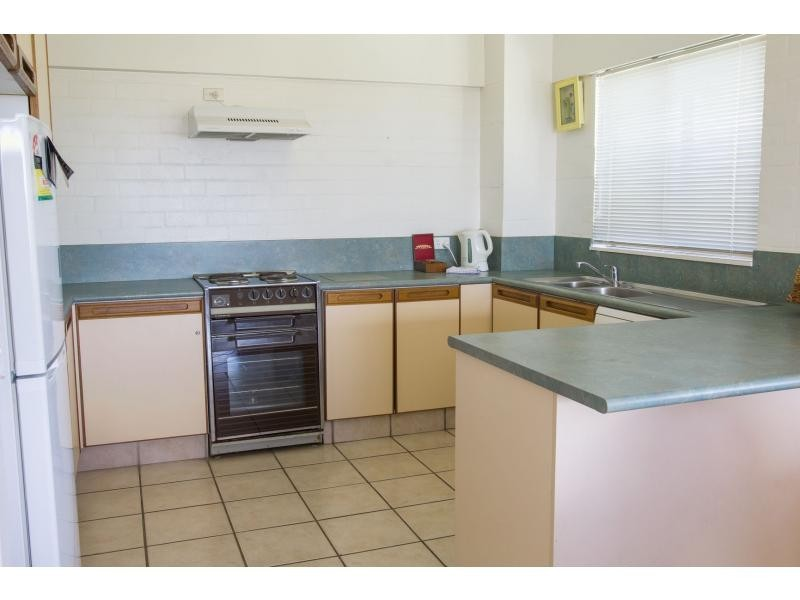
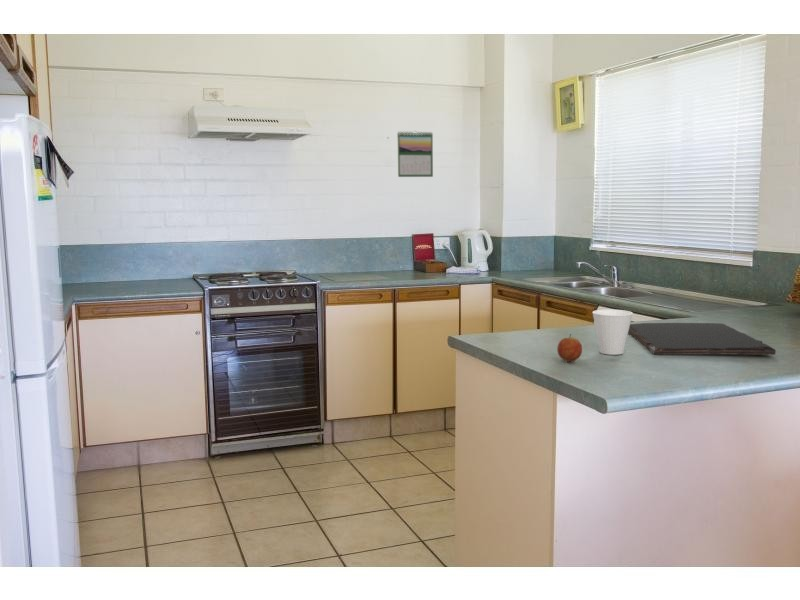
+ fruit [556,333,583,363]
+ calendar [396,130,434,178]
+ cup [591,308,634,356]
+ cutting board [628,322,777,356]
